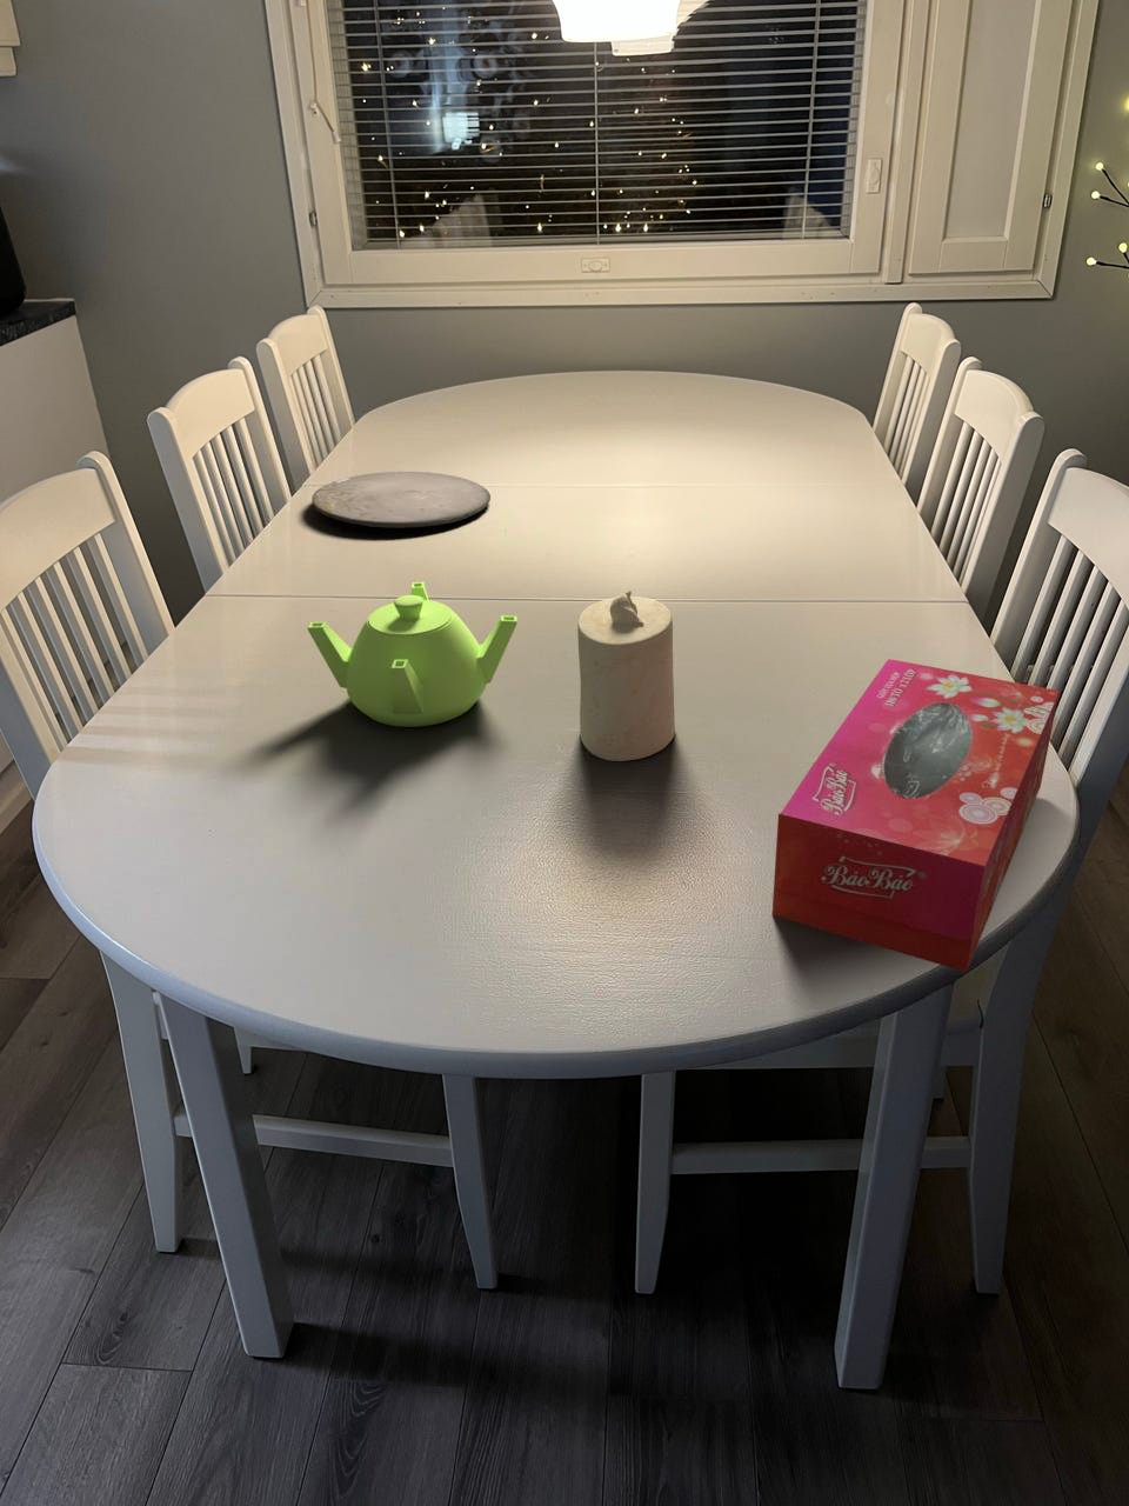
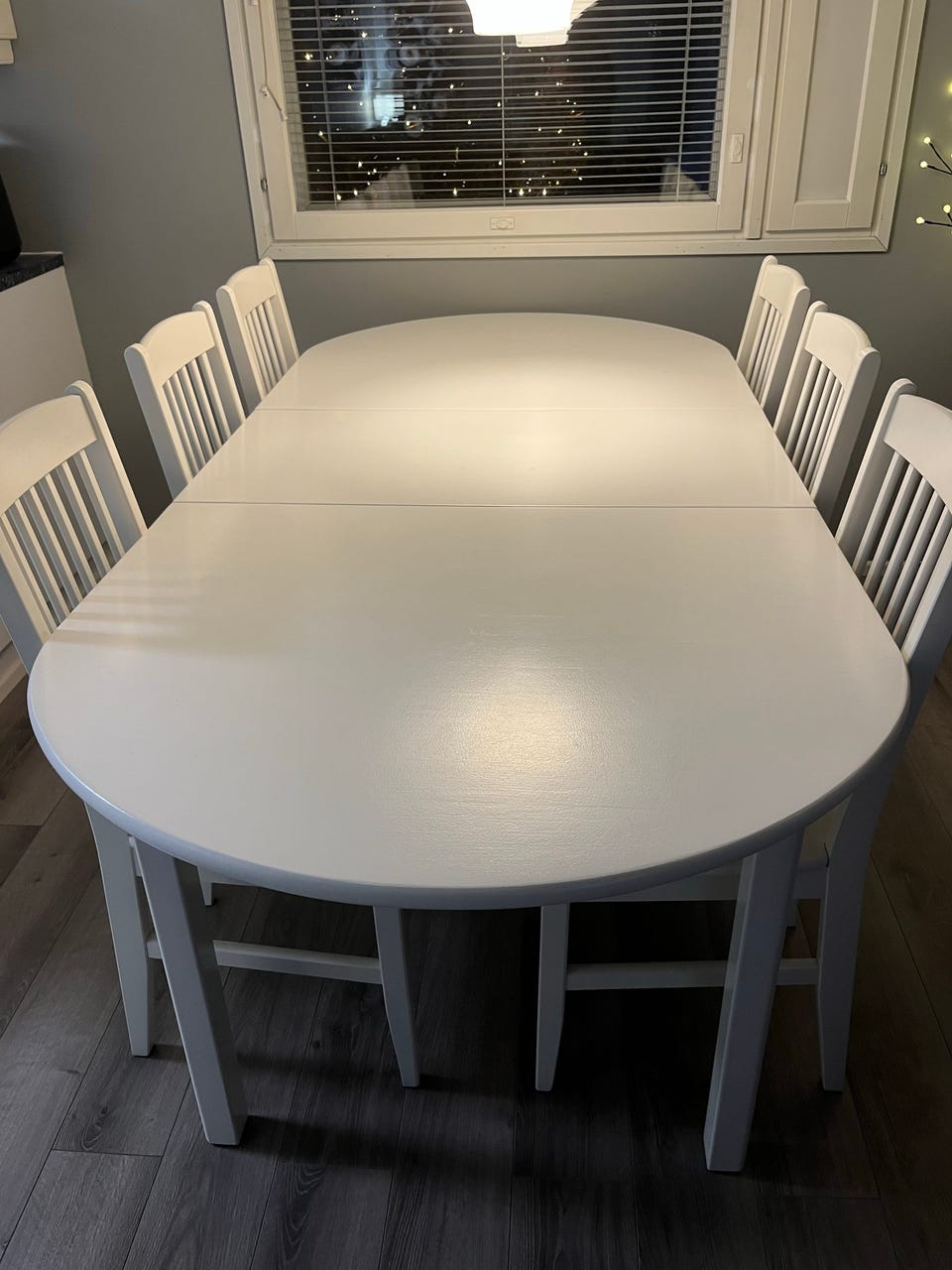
- teapot [307,581,518,728]
- candle [576,589,676,762]
- tissue box [771,658,1060,974]
- plate [311,471,492,528]
